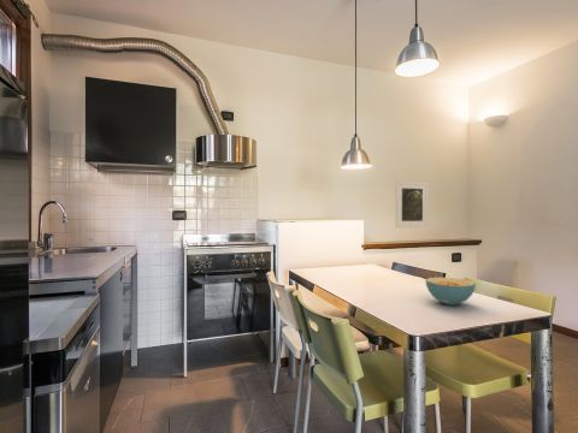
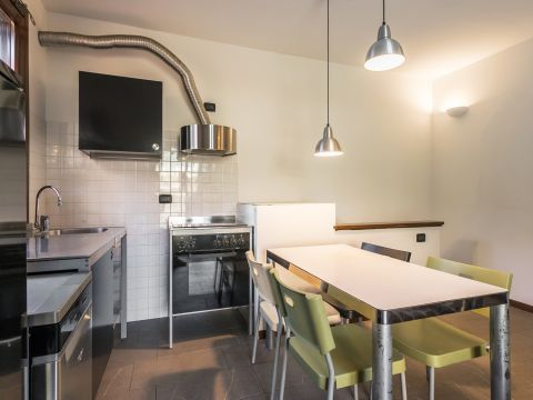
- cereal bowl [424,277,477,307]
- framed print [395,180,429,229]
